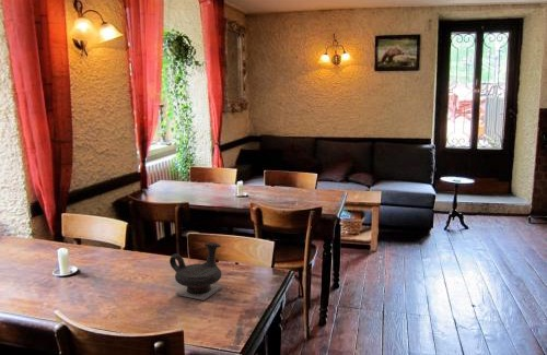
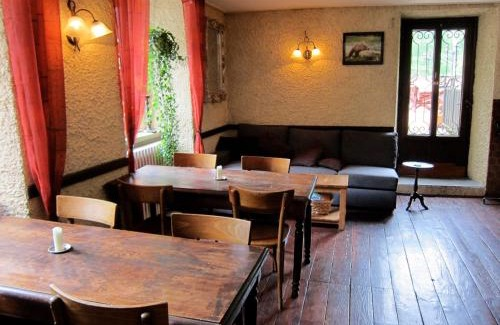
- teapot [168,241,223,301]
